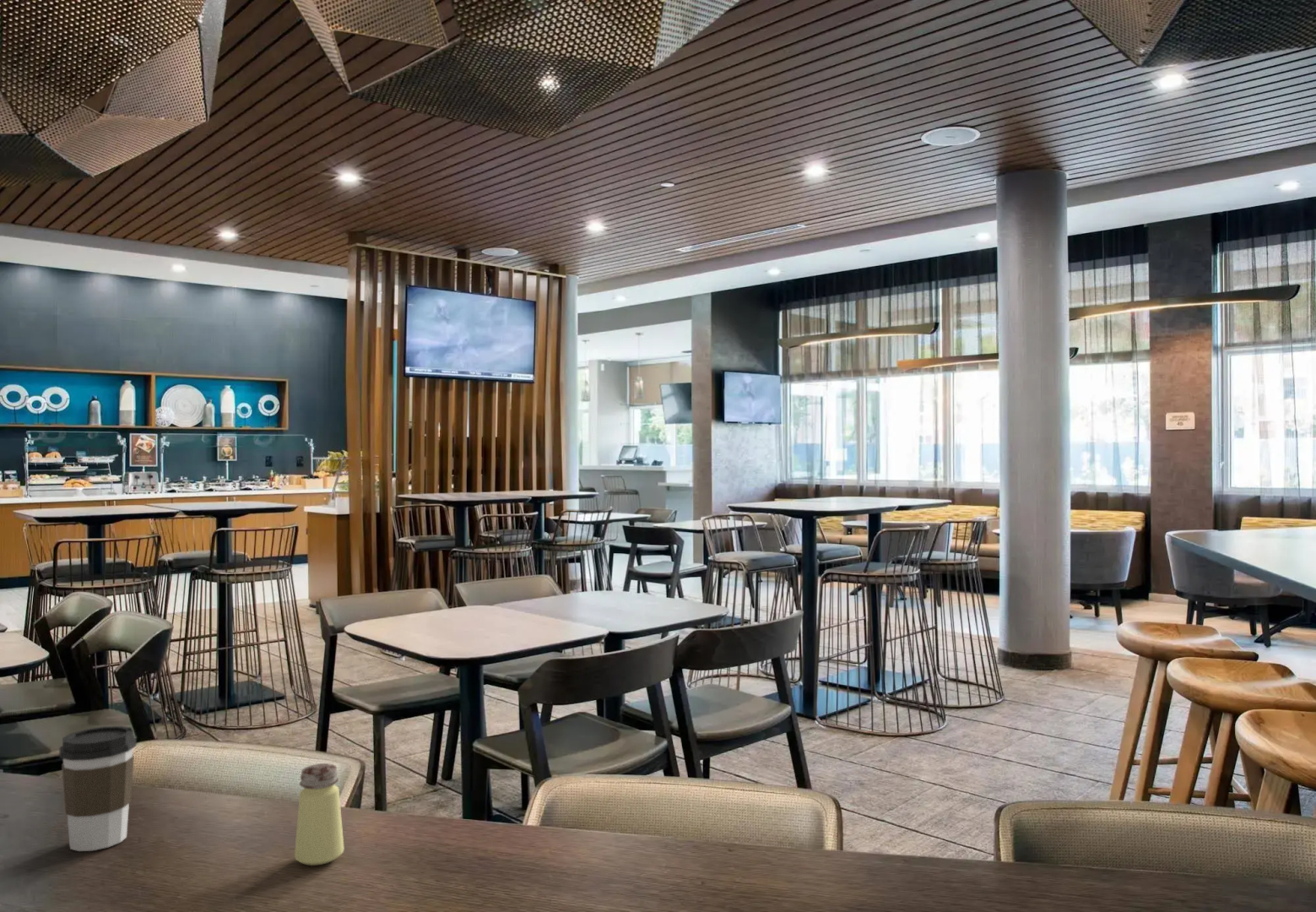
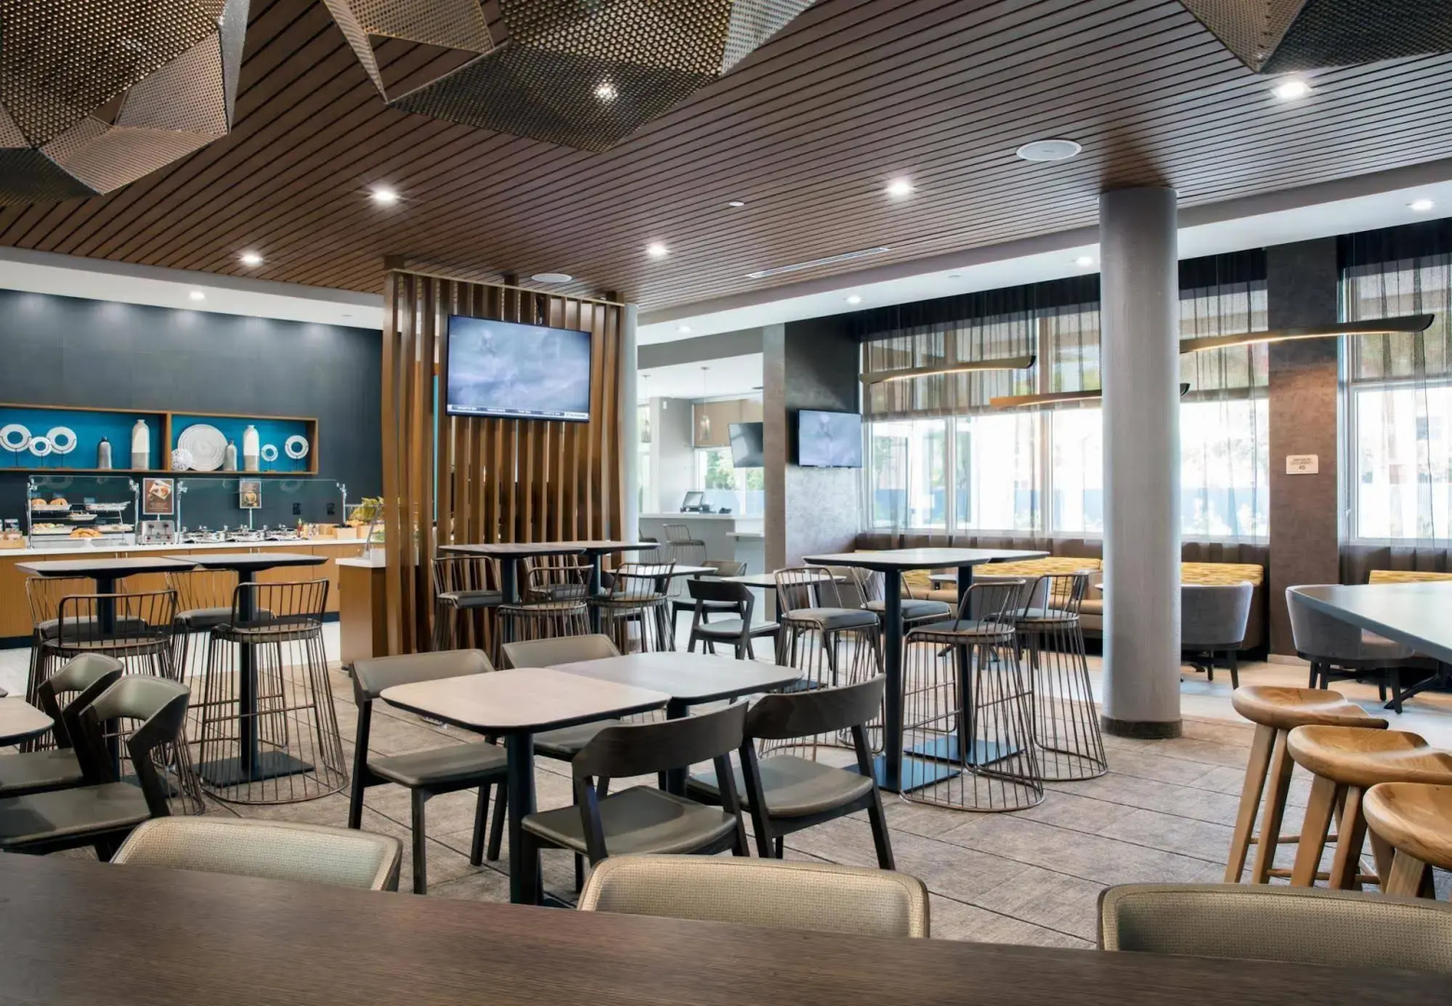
- saltshaker [294,763,344,866]
- coffee cup [58,725,138,852]
